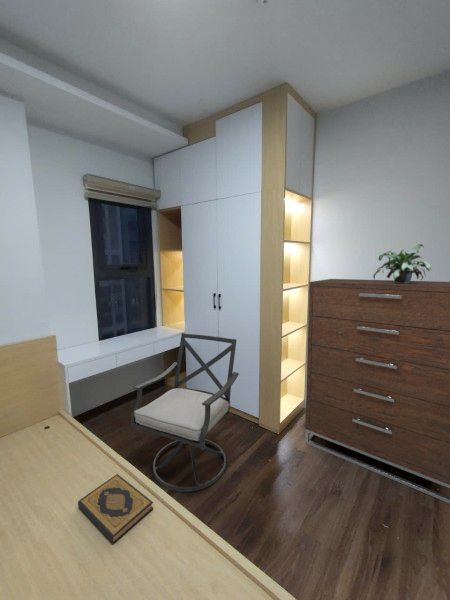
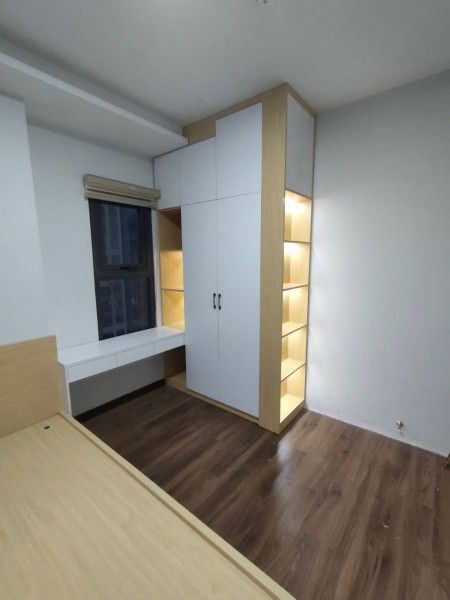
- potted plant [372,243,433,283]
- chair [130,332,240,493]
- hardback book [77,473,154,545]
- dresser [304,278,450,505]
